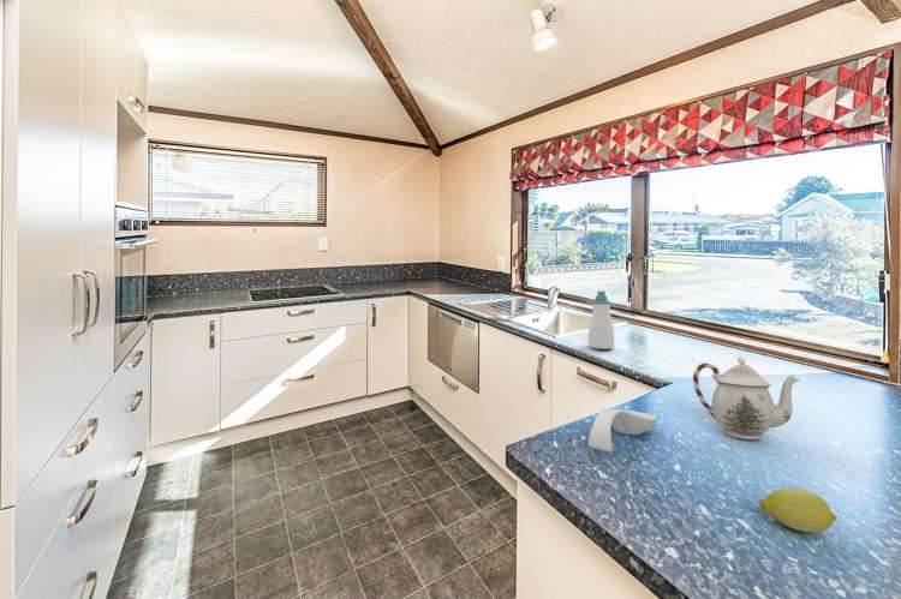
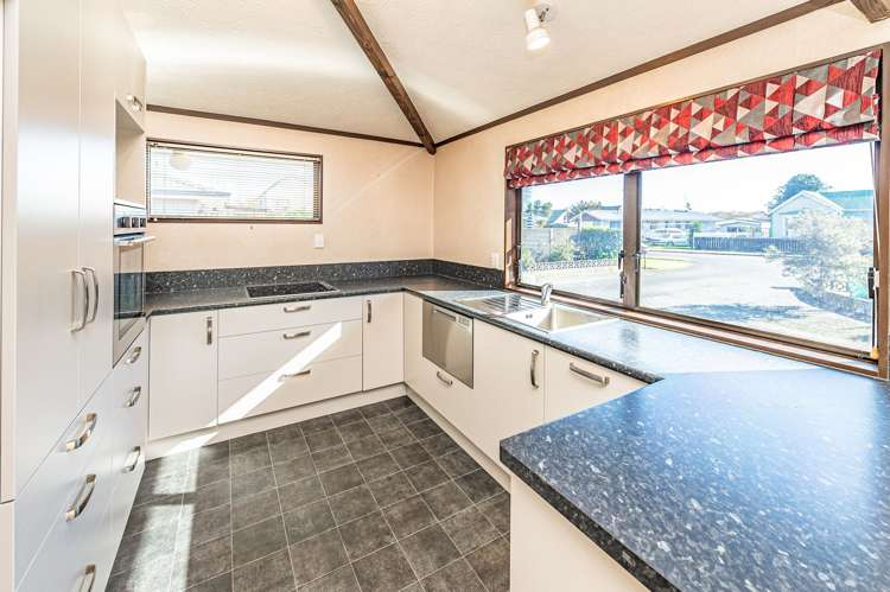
- spoon rest [587,407,658,453]
- soap bottle [587,290,615,351]
- fruit [758,486,839,534]
- teapot [692,355,801,441]
